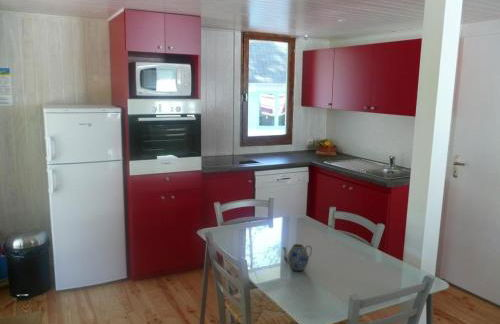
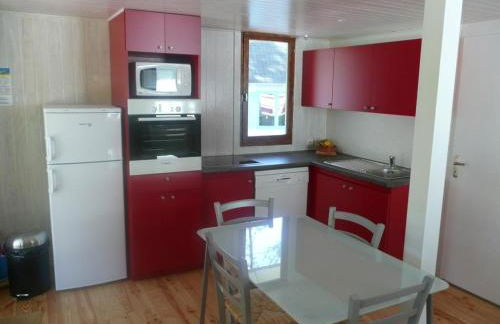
- teapot [282,243,313,272]
